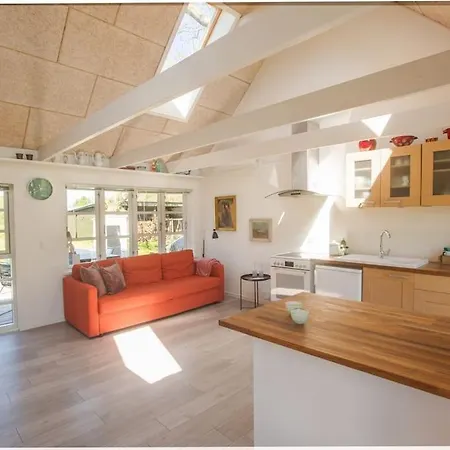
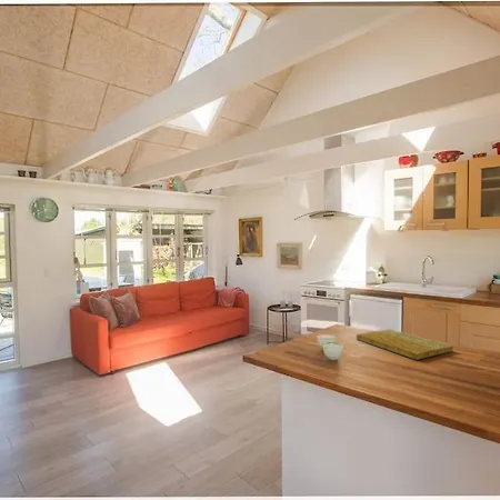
+ cutting board [356,328,454,361]
